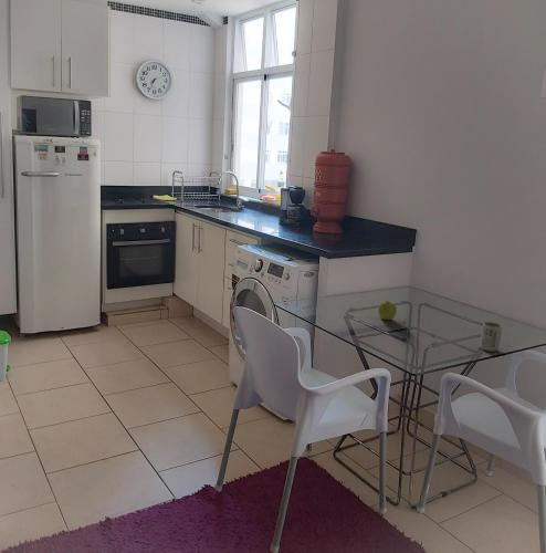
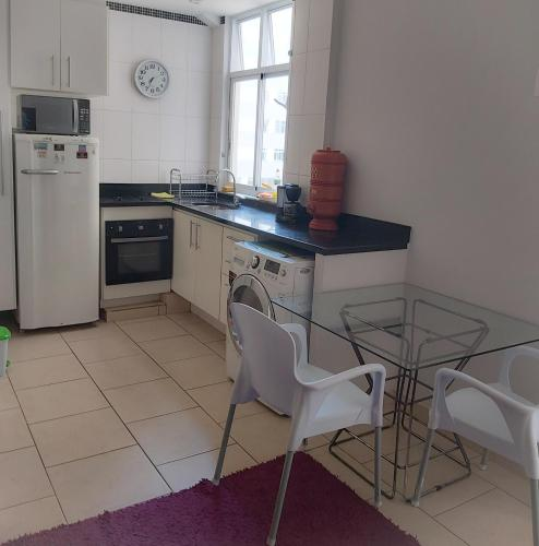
- cup [479,321,504,353]
- fruit [377,300,398,321]
